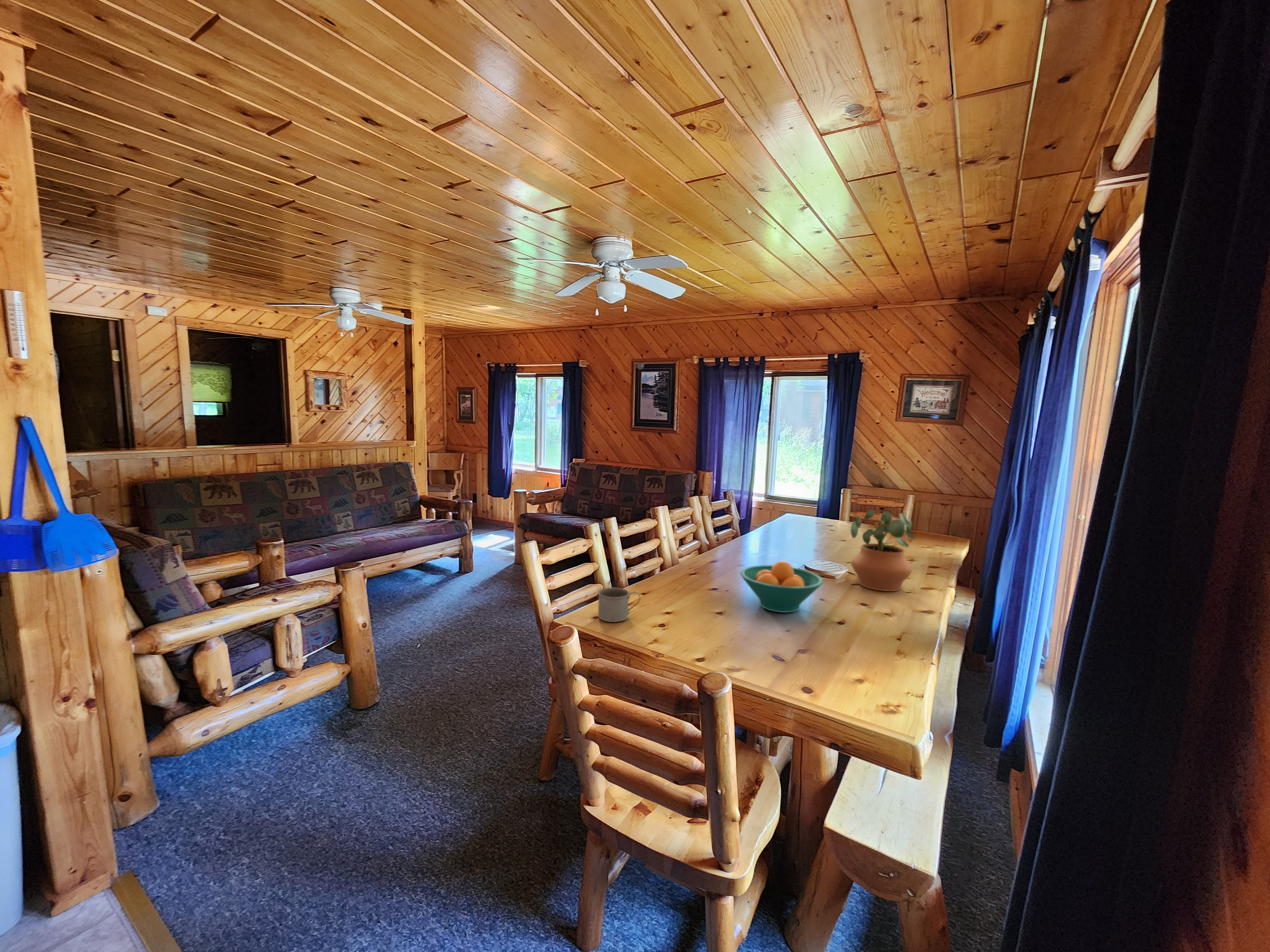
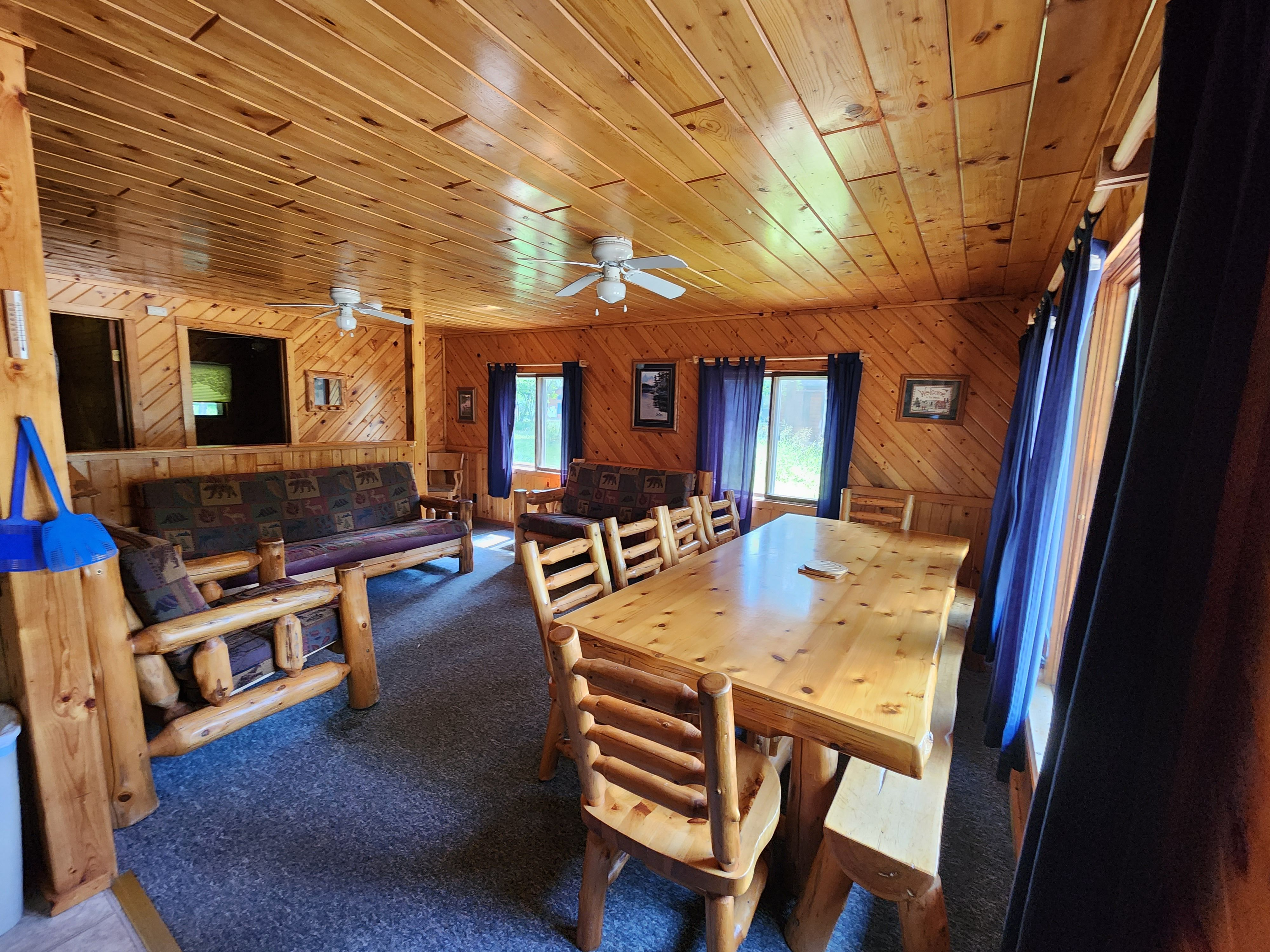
- mug [598,587,641,622]
- fruit bowl [740,561,824,613]
- potted plant [850,509,916,592]
